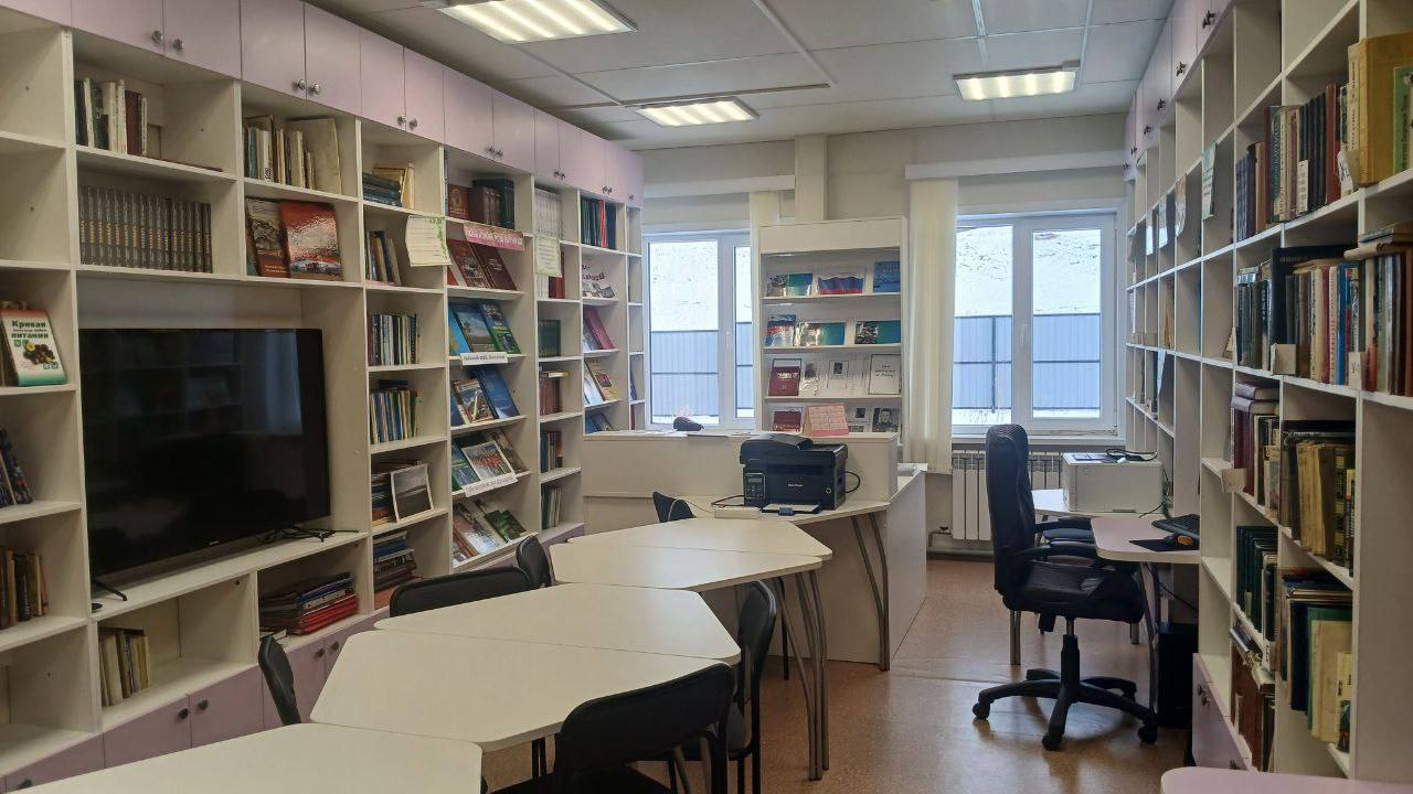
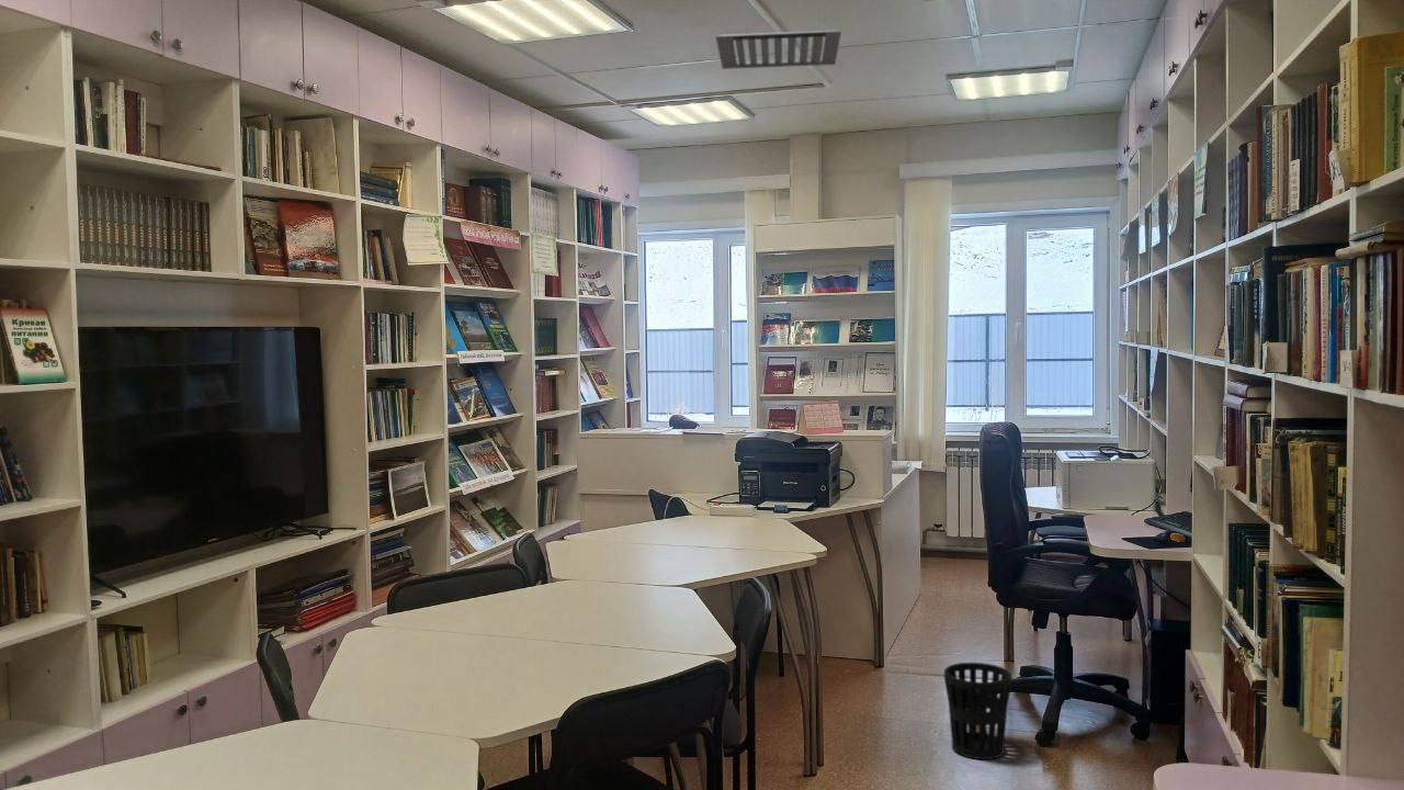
+ wastebasket [943,662,1012,760]
+ ceiling vent [714,29,842,70]
